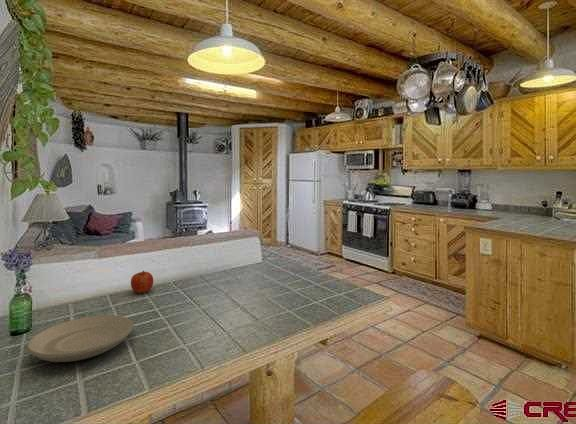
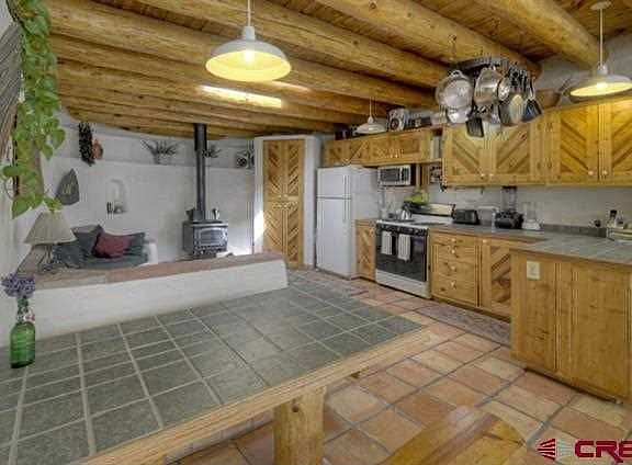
- fruit [130,270,154,294]
- plate [25,314,134,363]
